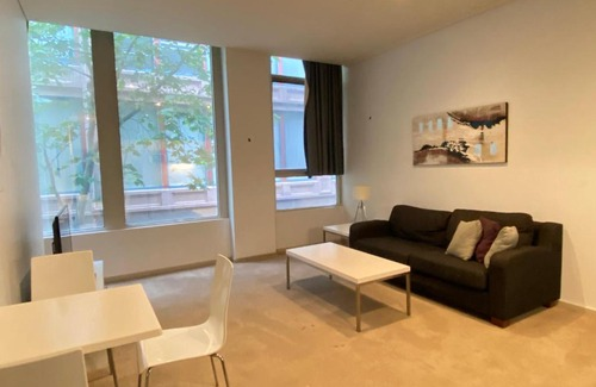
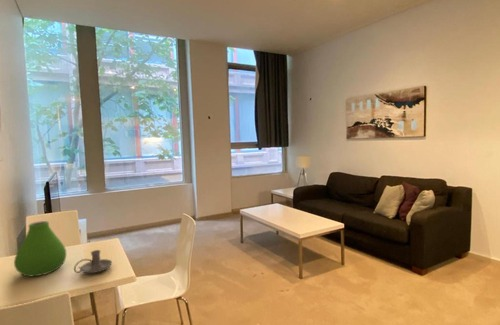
+ candle holder [73,249,113,274]
+ vase [13,220,67,278]
